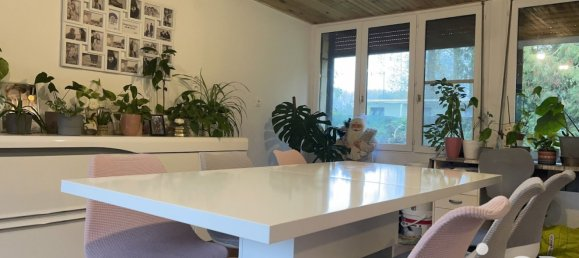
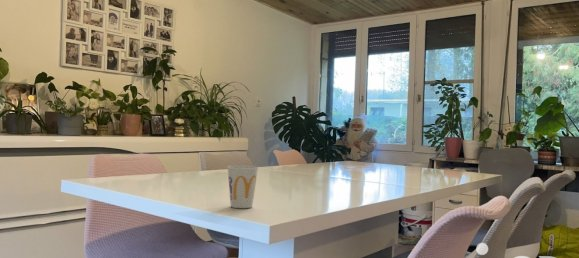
+ cup [226,164,259,209]
